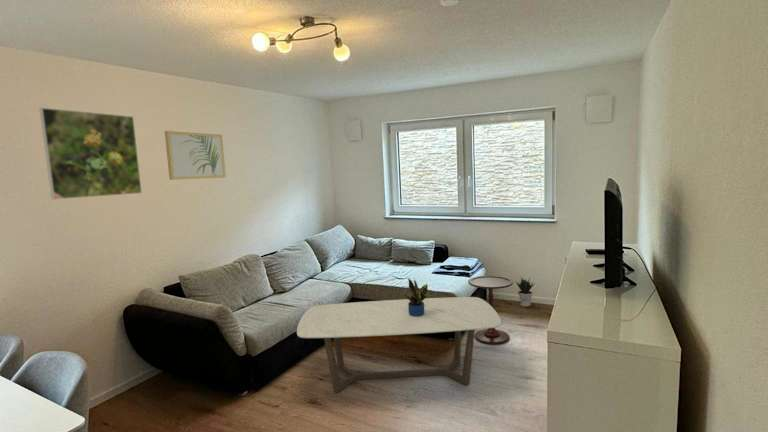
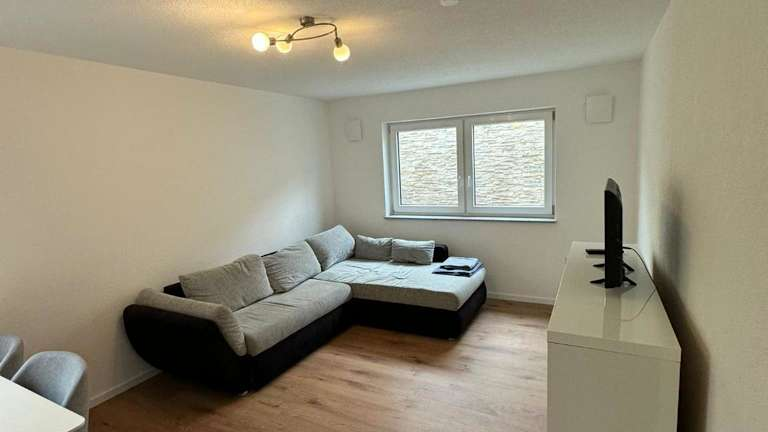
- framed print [38,107,143,201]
- side table [467,275,514,345]
- coffee table [296,296,502,394]
- potted plant [514,275,536,307]
- potted plant [402,277,432,317]
- wall art [164,130,227,181]
